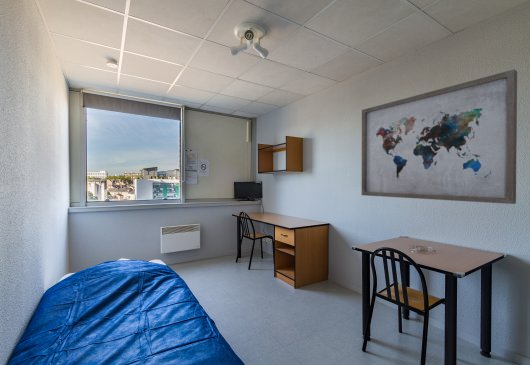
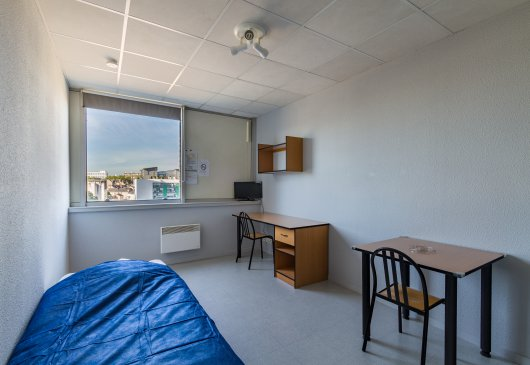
- wall art [361,68,518,205]
